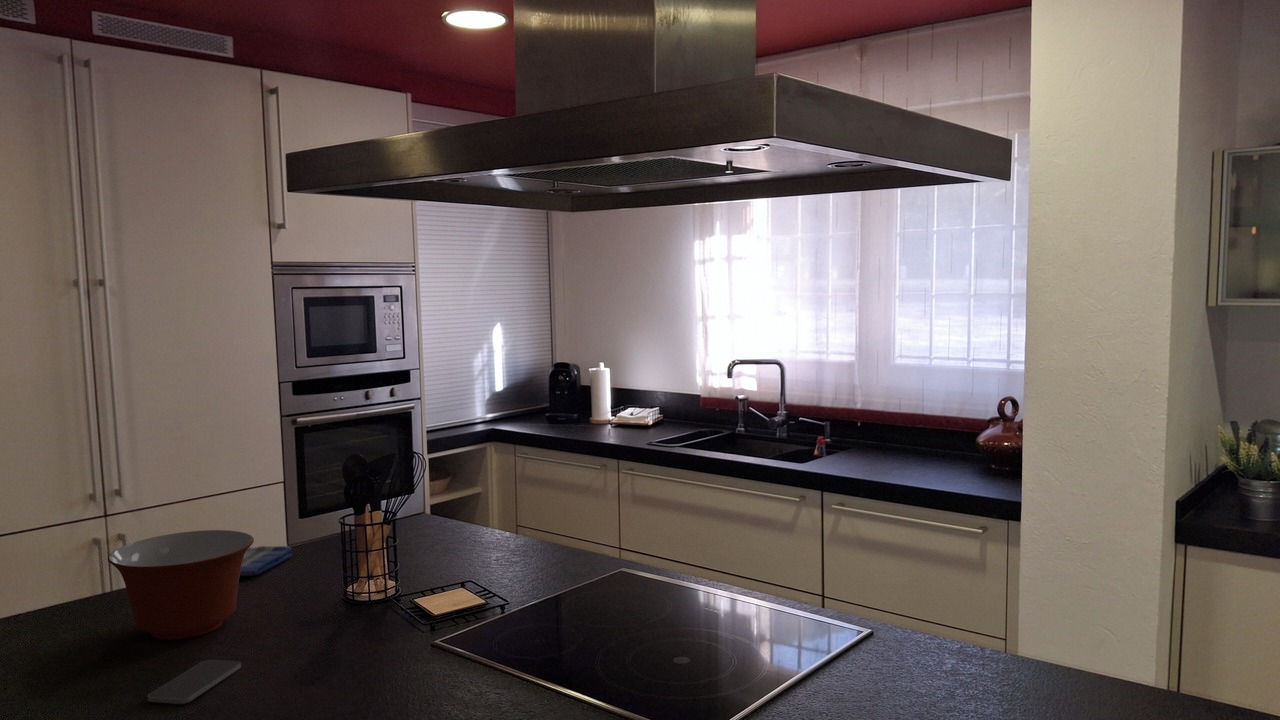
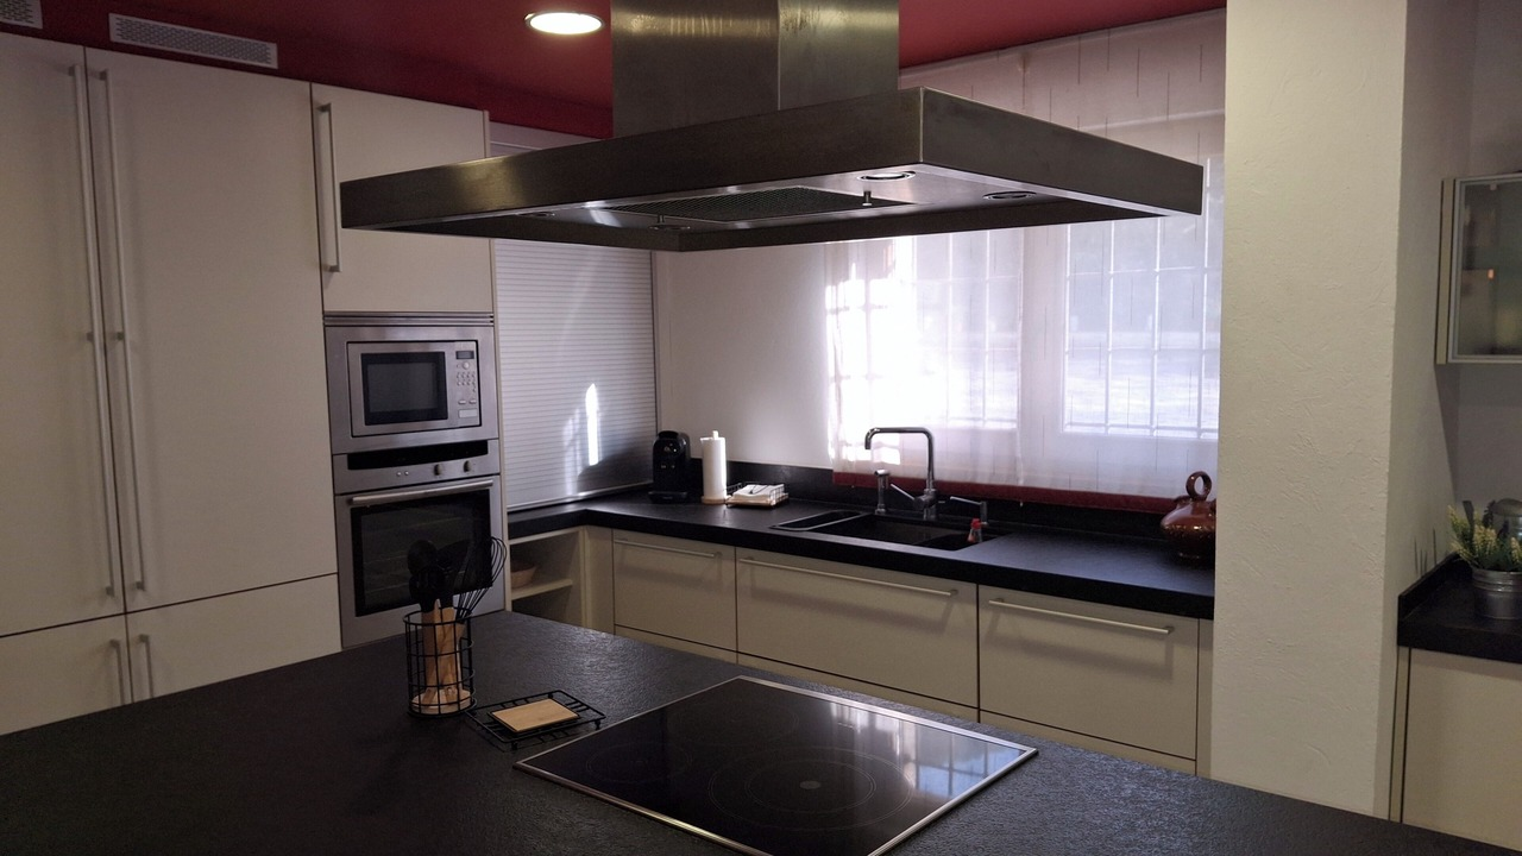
- mixing bowl [107,529,255,641]
- dish towel [240,545,294,577]
- smartphone [147,659,242,705]
